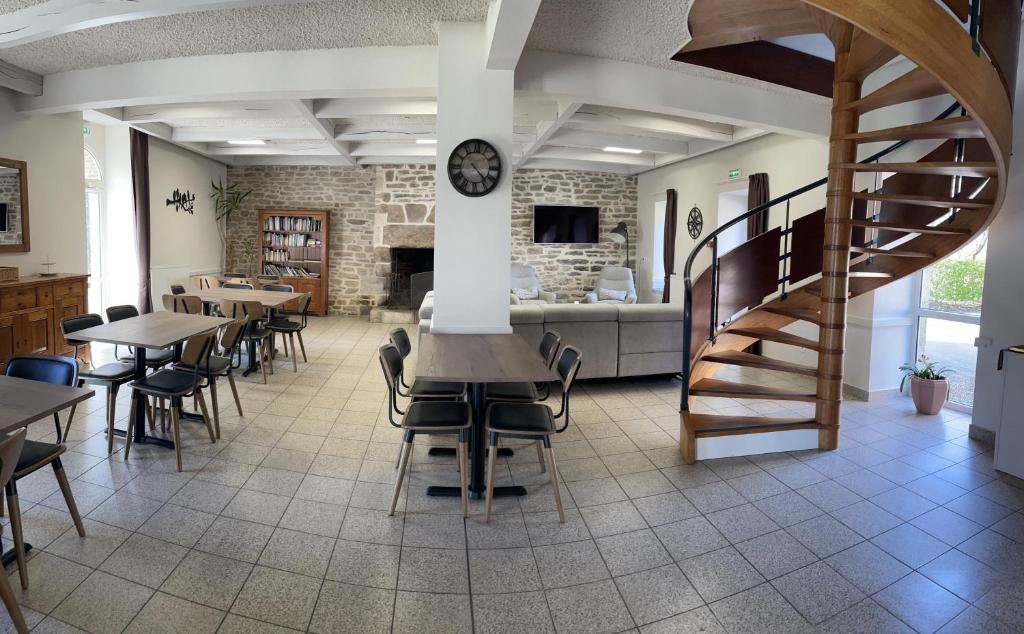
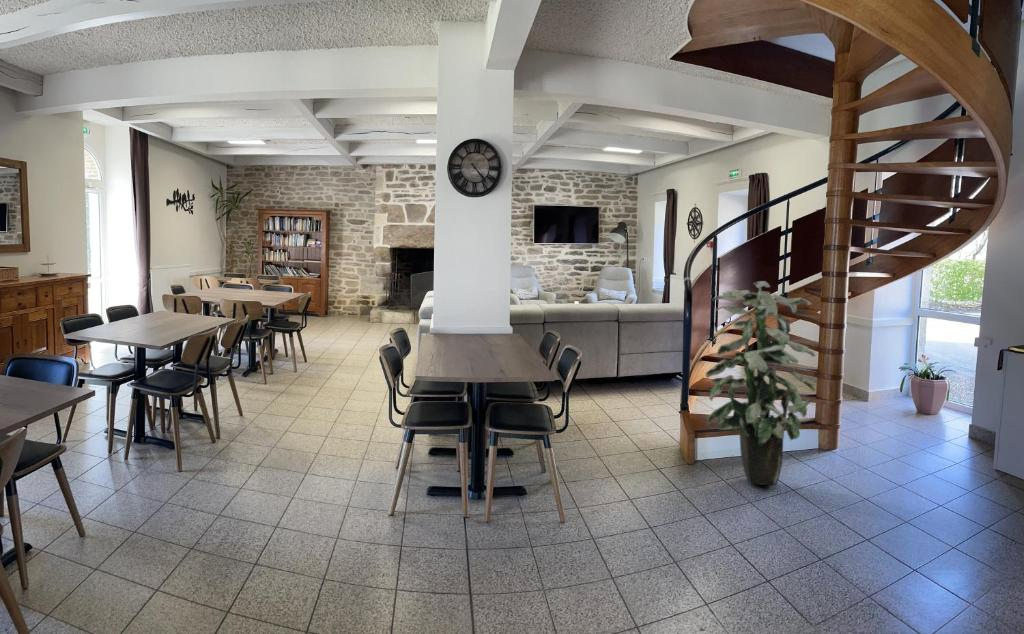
+ indoor plant [705,280,816,487]
